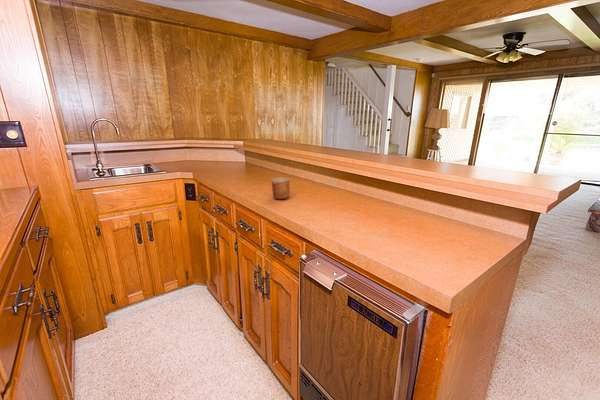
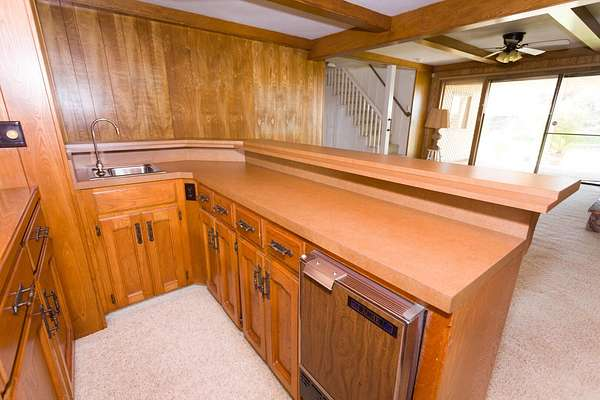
- cup [270,177,291,200]
